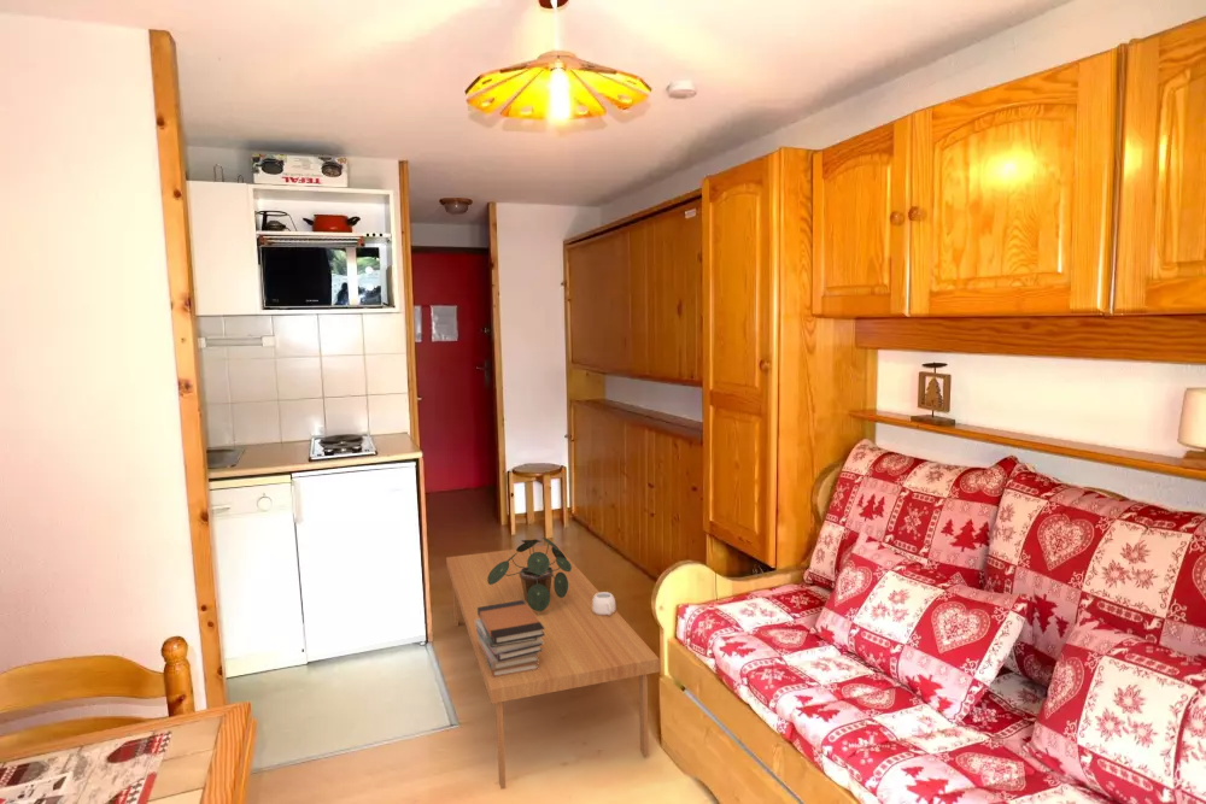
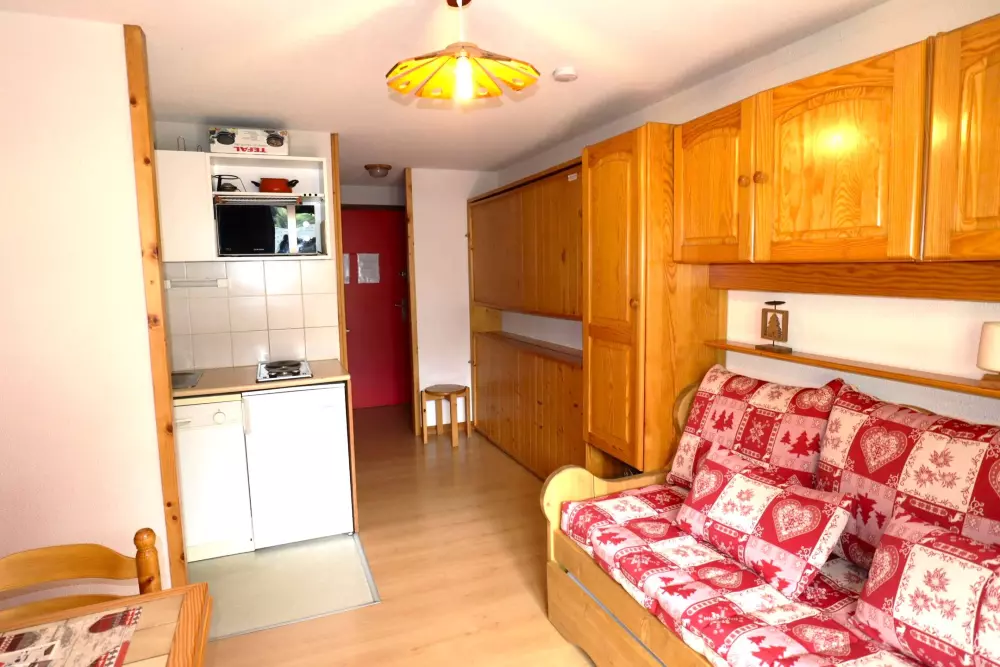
- coffee table [445,544,661,791]
- mug [592,591,616,615]
- book stack [475,600,545,677]
- potted plant [487,536,572,611]
